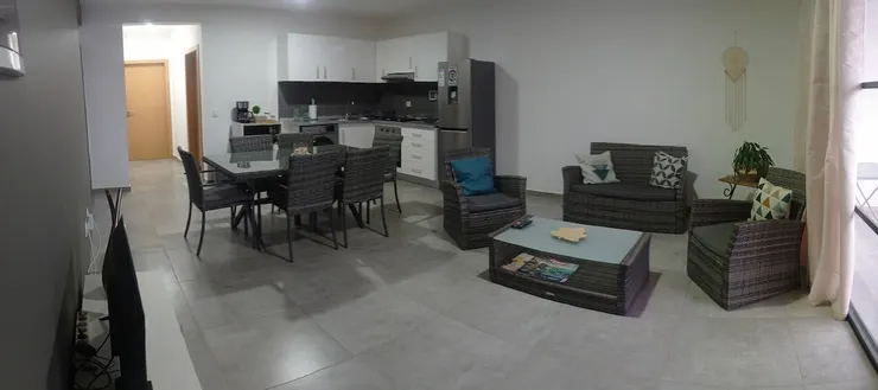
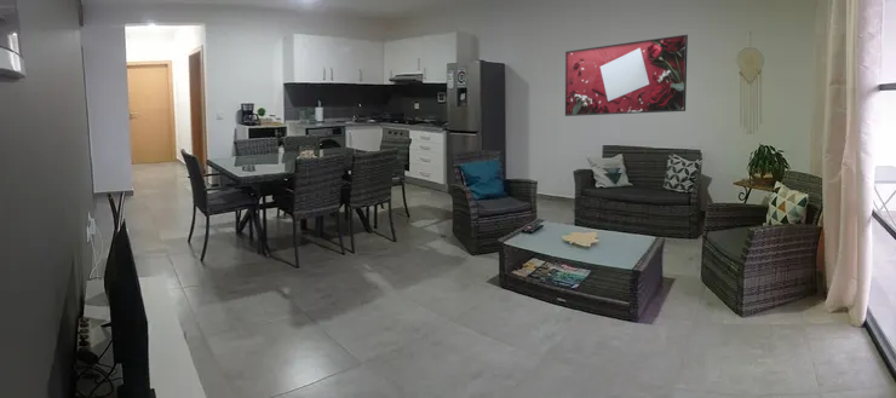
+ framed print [564,34,689,117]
